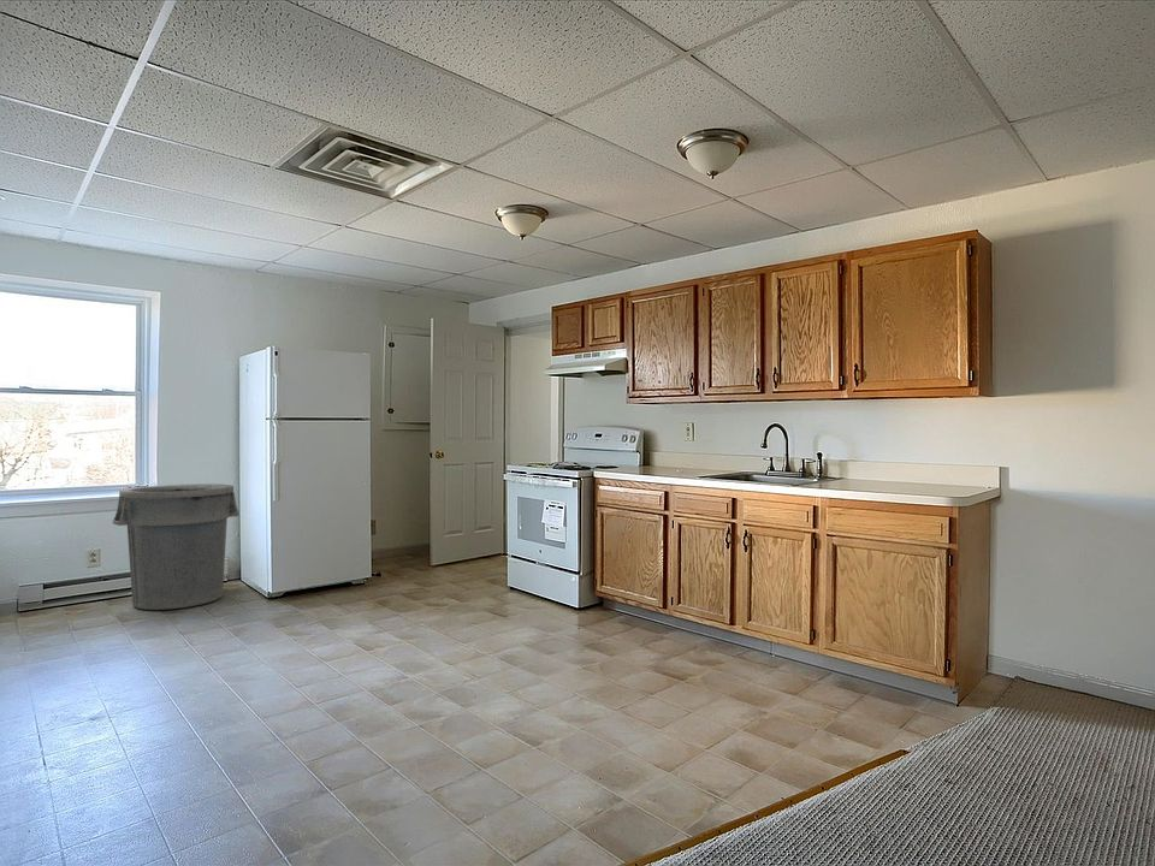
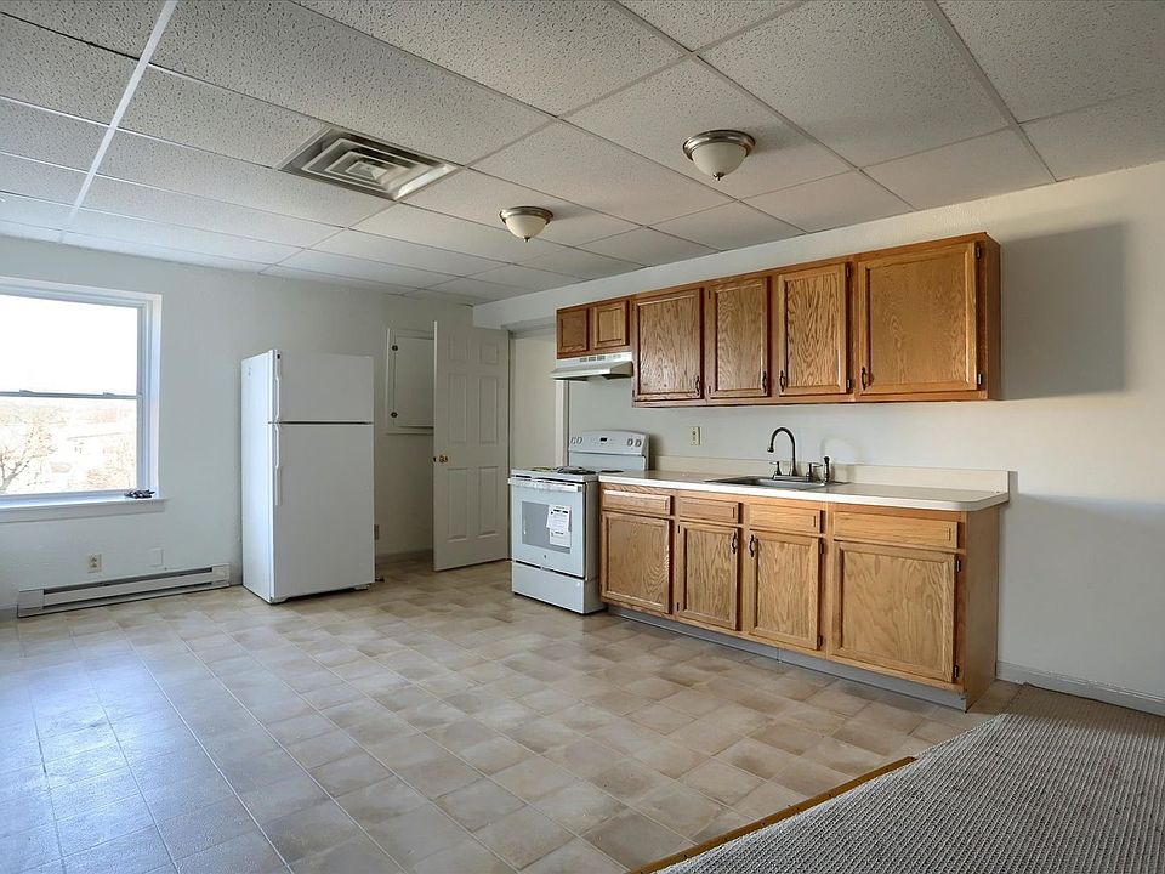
- trash can [112,482,241,611]
